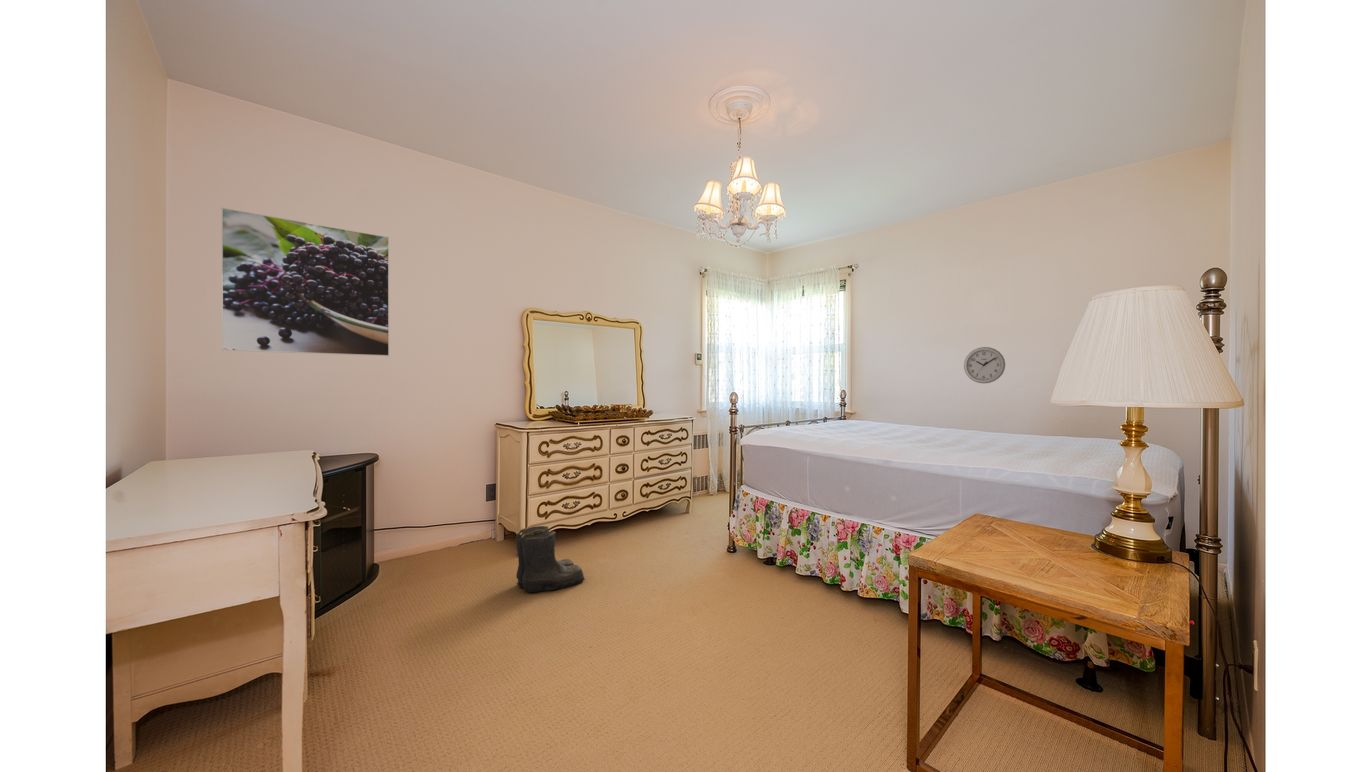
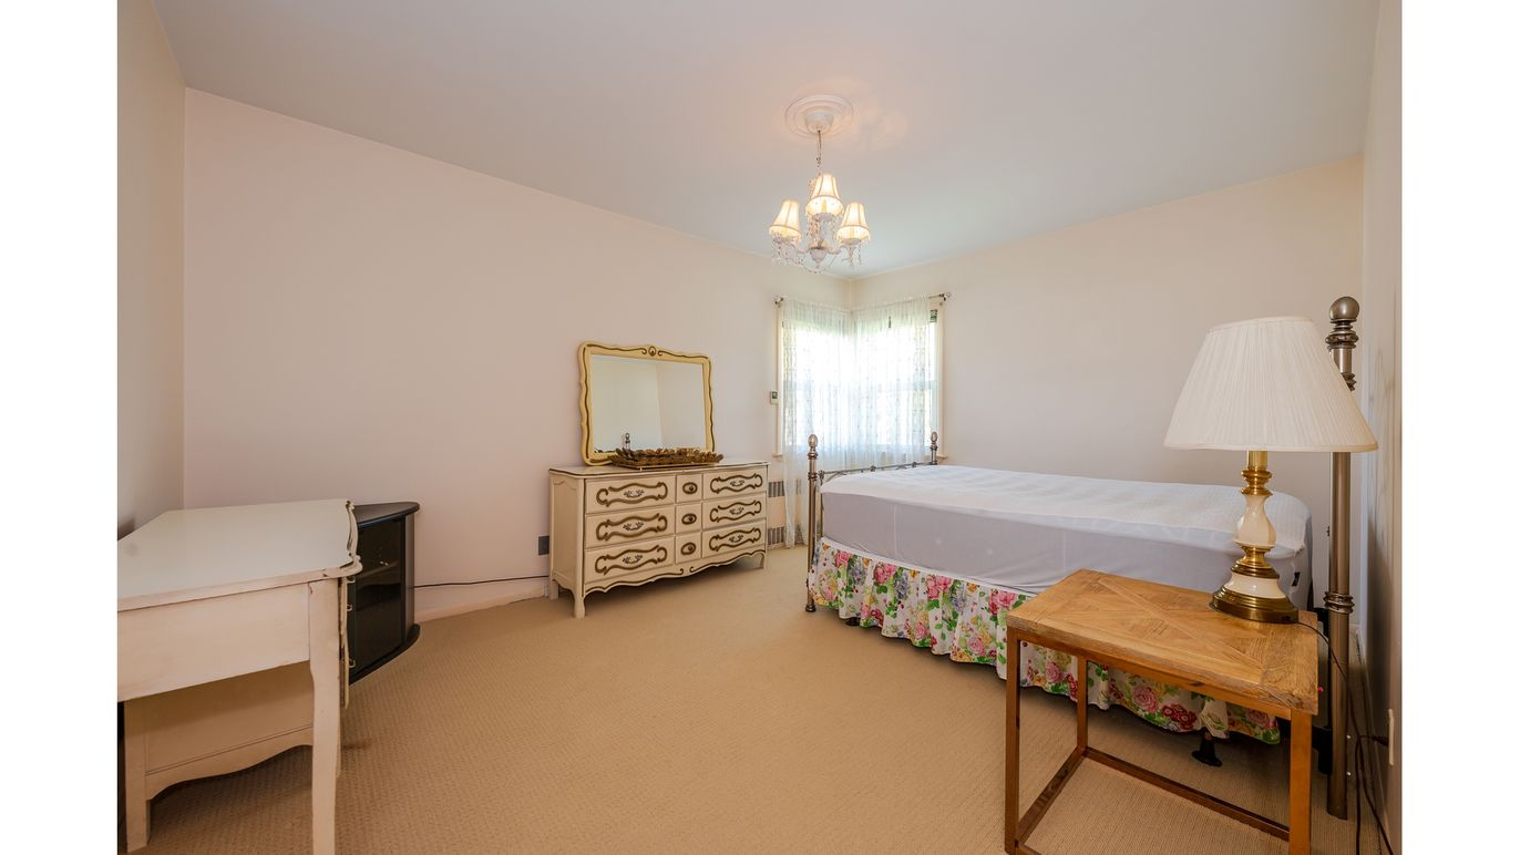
- boots [515,525,586,593]
- wall clock [963,346,1006,384]
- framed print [221,207,390,357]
